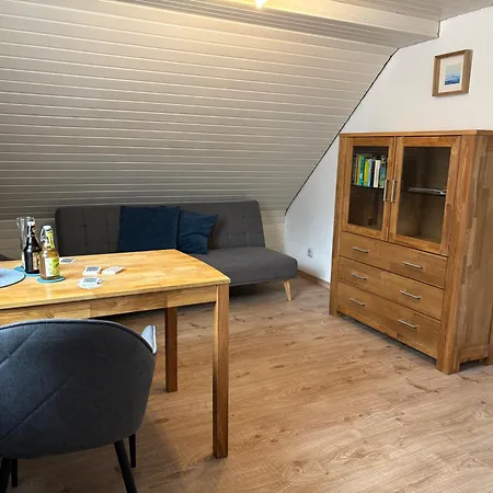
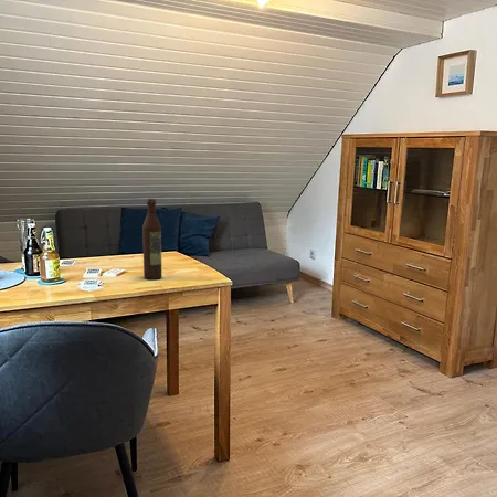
+ wine bottle [141,198,163,281]
